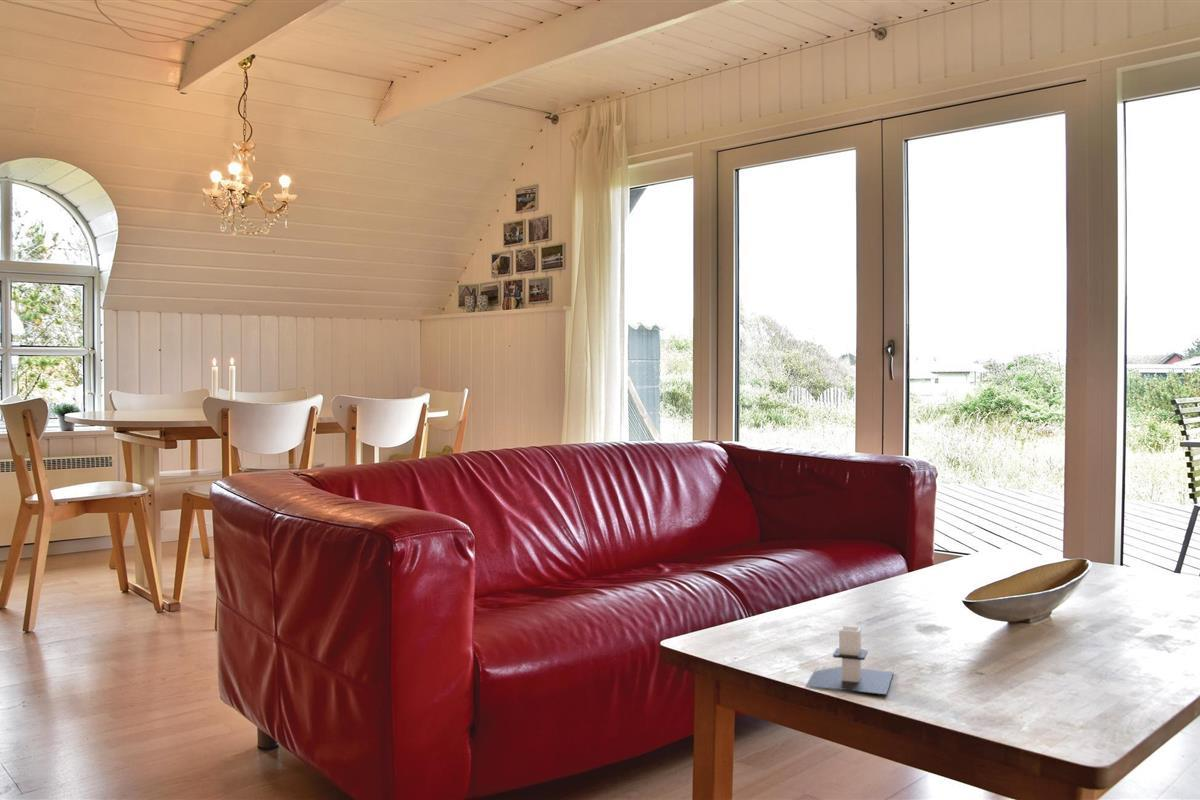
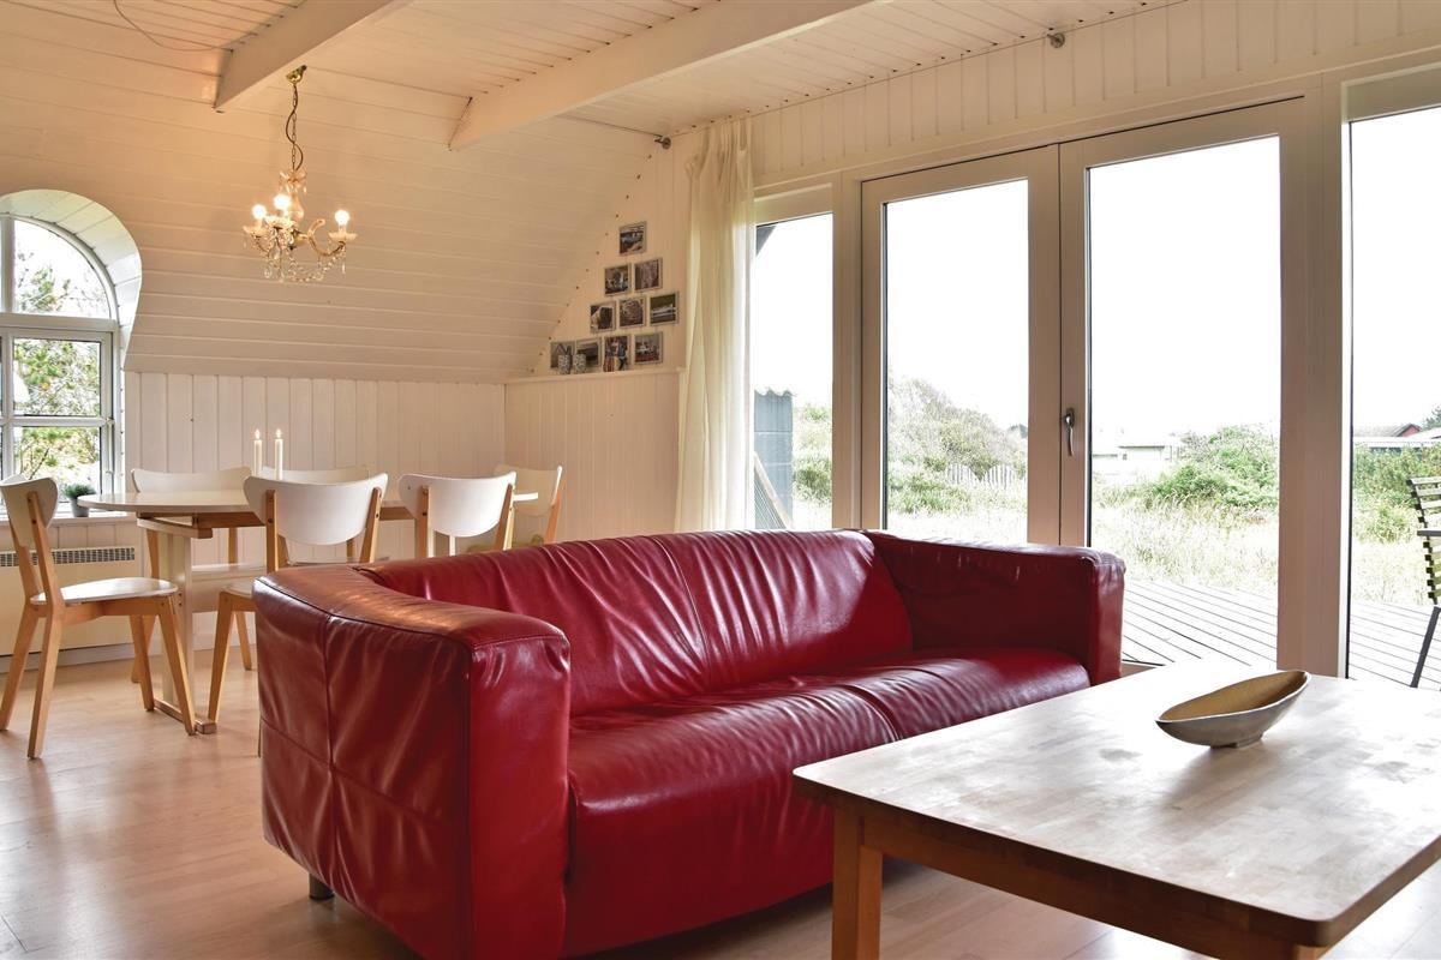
- architectural model [805,625,894,695]
